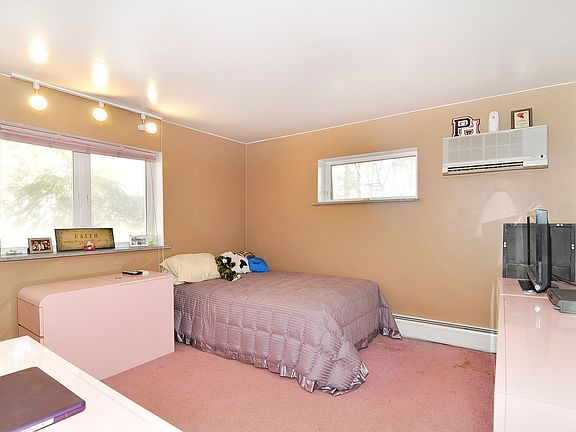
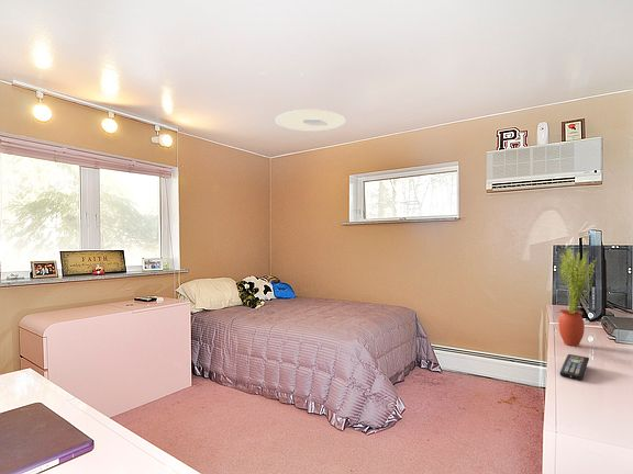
+ remote control [558,353,590,381]
+ ceiling light [274,109,347,133]
+ potted plant [557,247,598,347]
